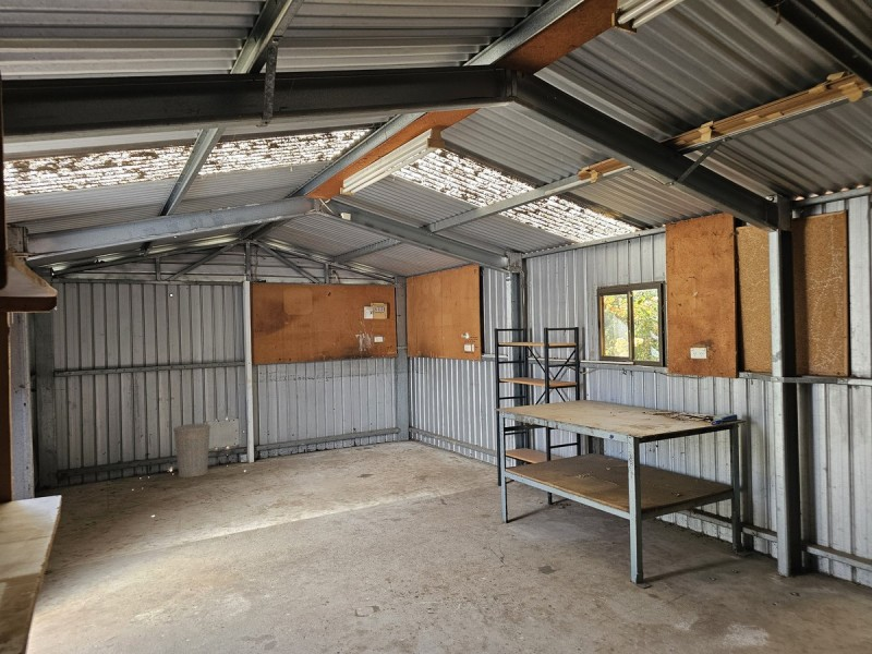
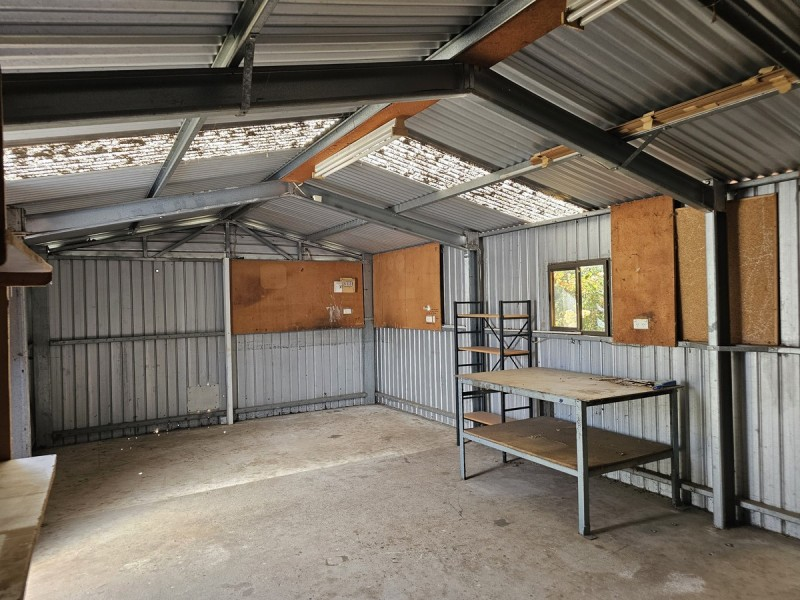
- trash can [172,423,211,479]
